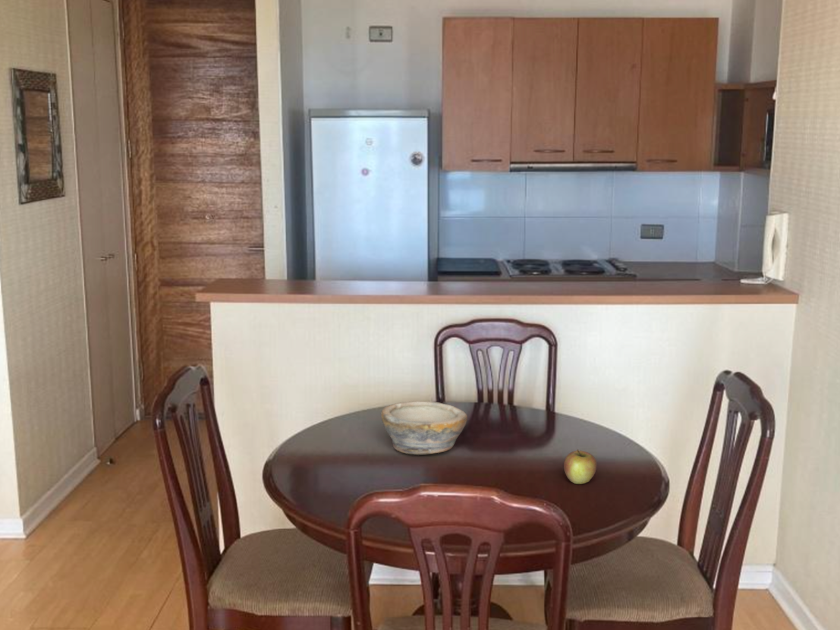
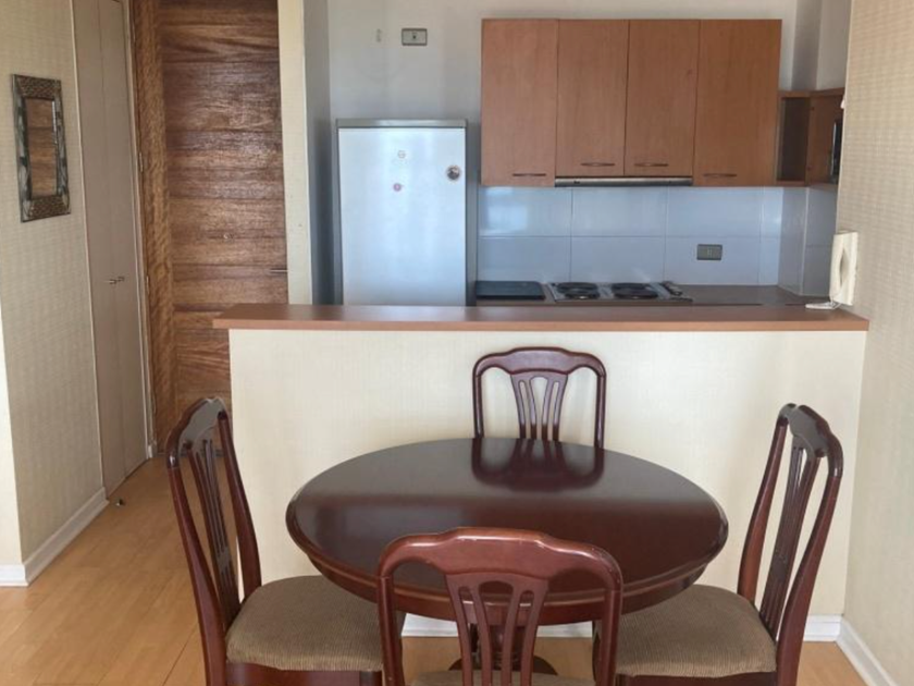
- bowl [380,400,468,456]
- apple [563,448,598,485]
